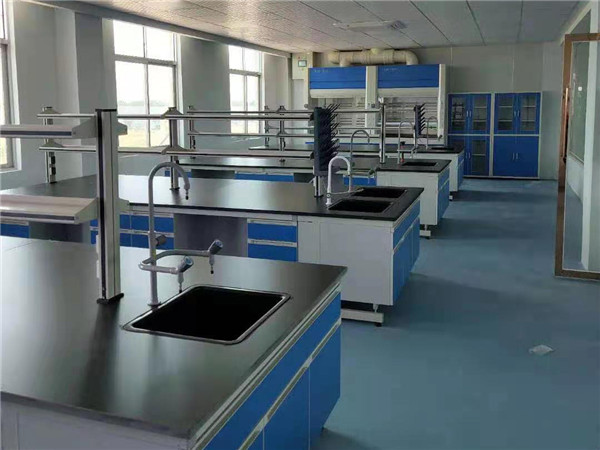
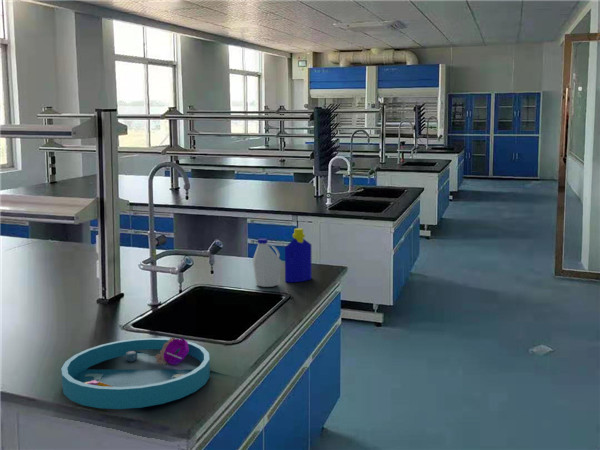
+ storage tray [60,337,211,410]
+ bottle [252,227,312,288]
